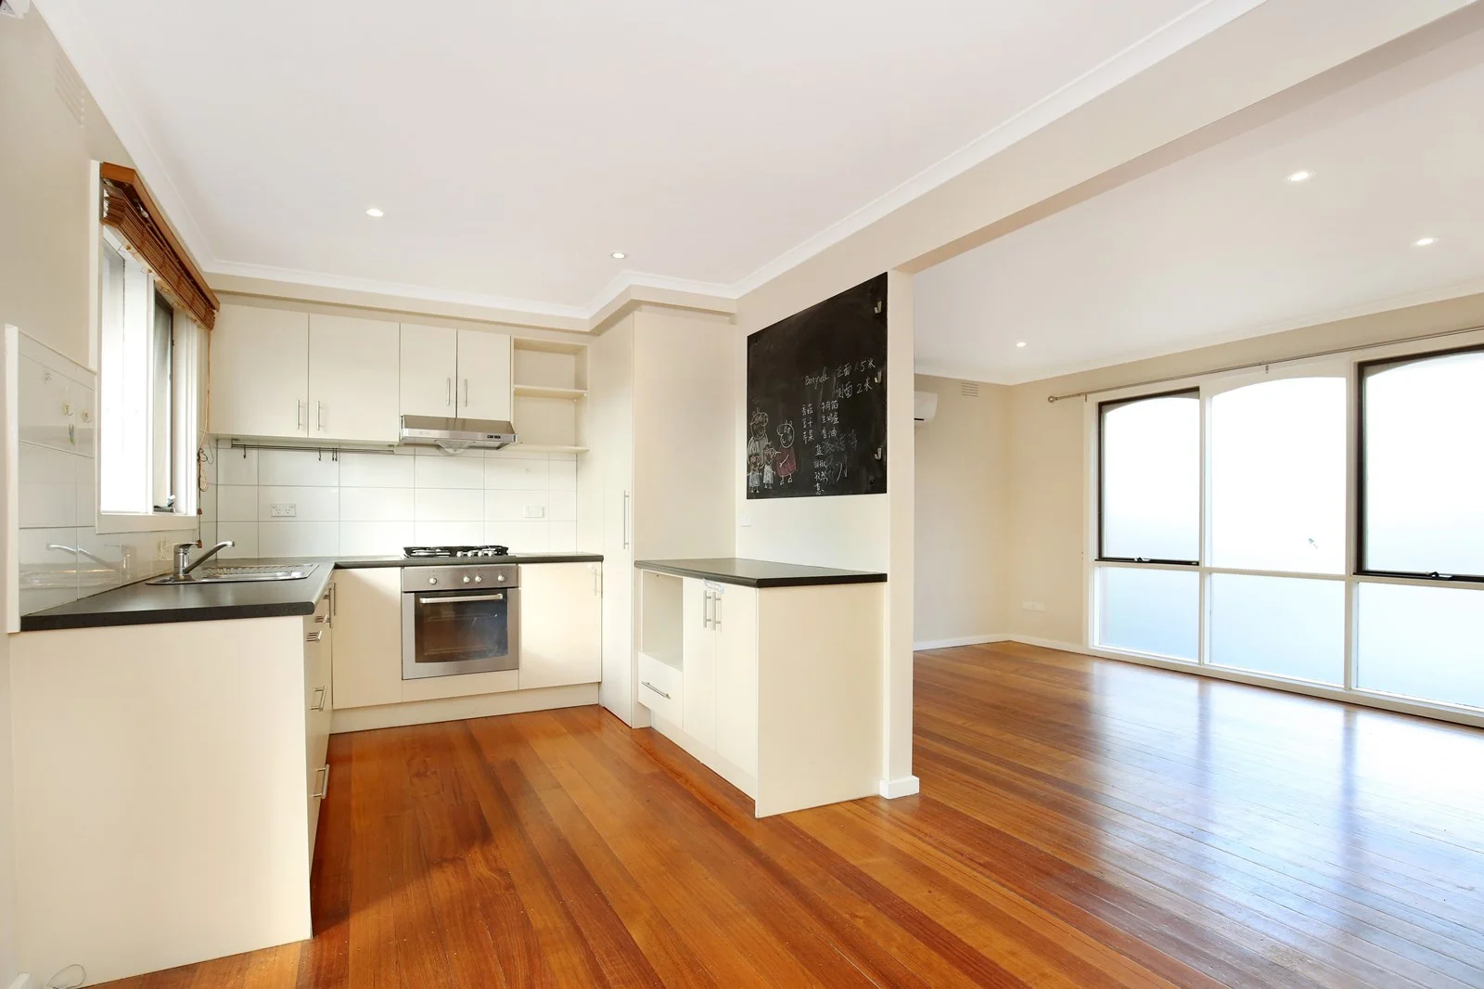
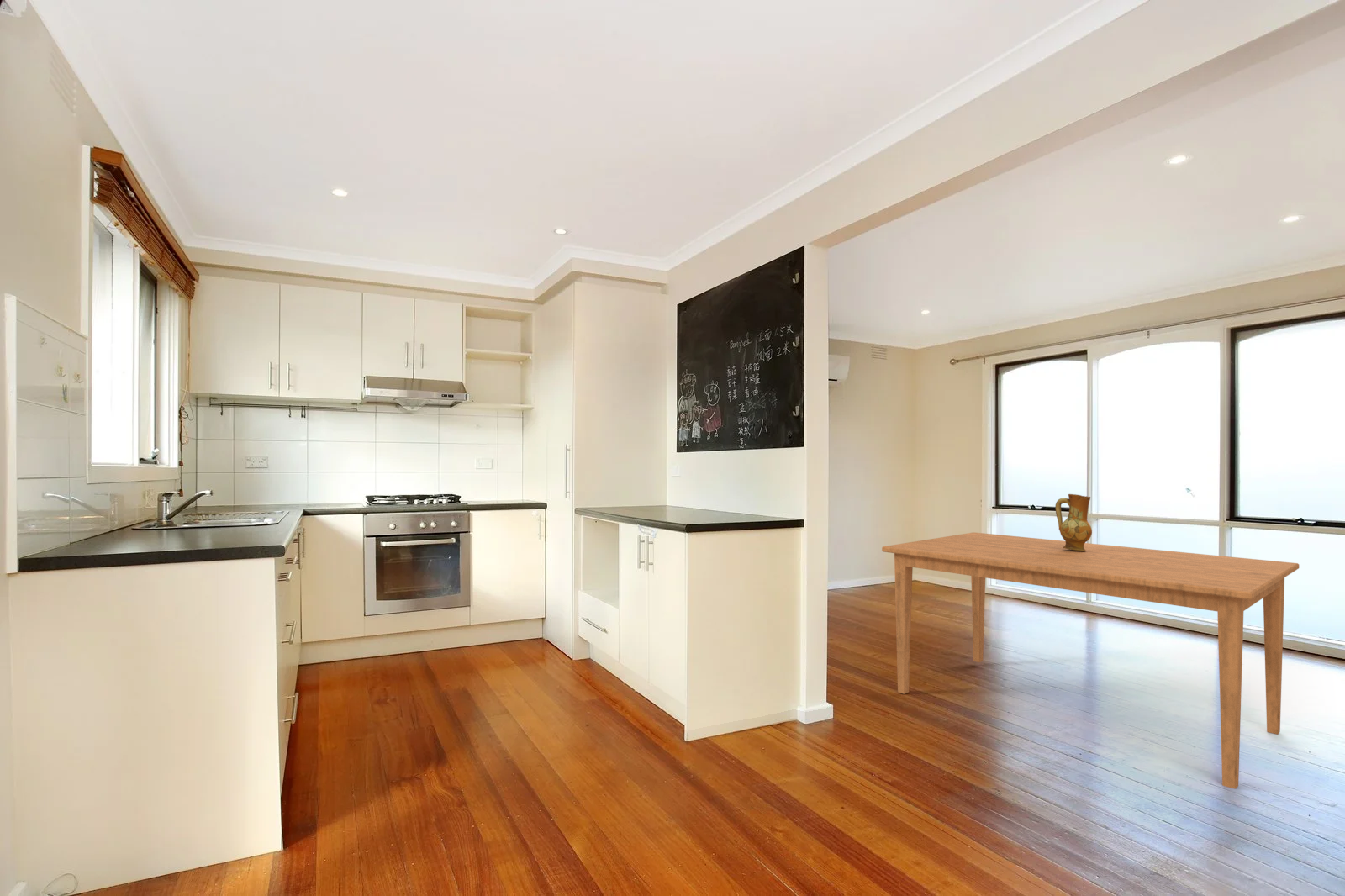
+ ceramic jug [1054,493,1093,551]
+ dining table [881,531,1300,790]
